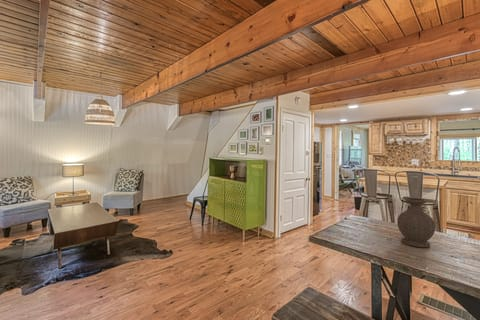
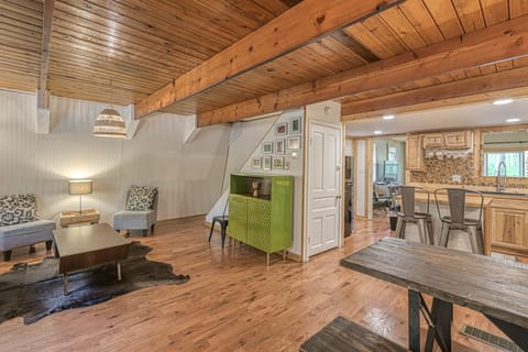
- vase [396,197,436,248]
